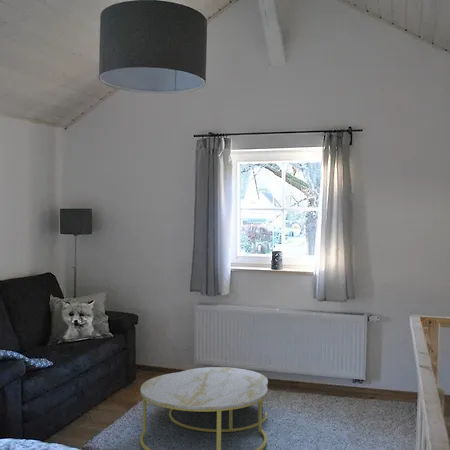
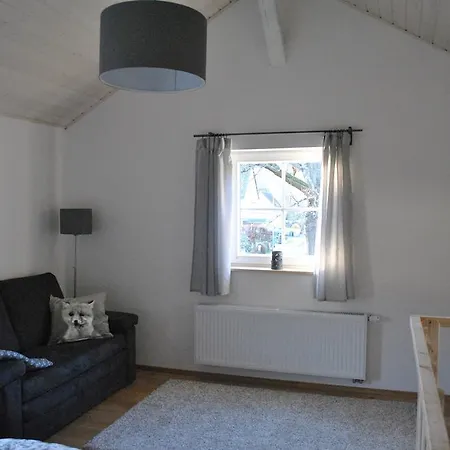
- coffee table [139,366,269,450]
